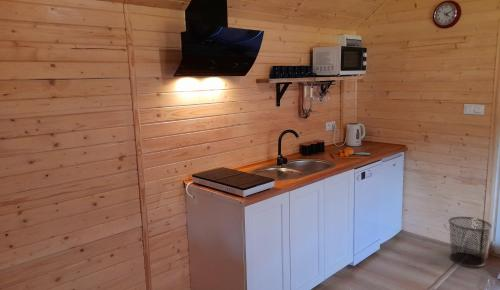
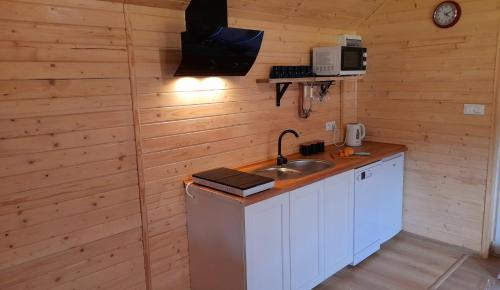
- waste bin [448,216,493,268]
